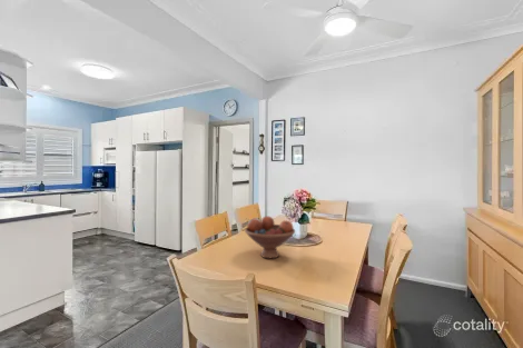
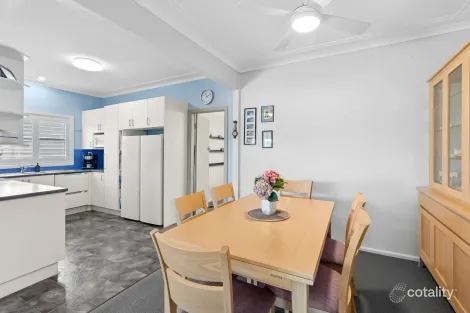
- fruit bowl [244,215,296,259]
